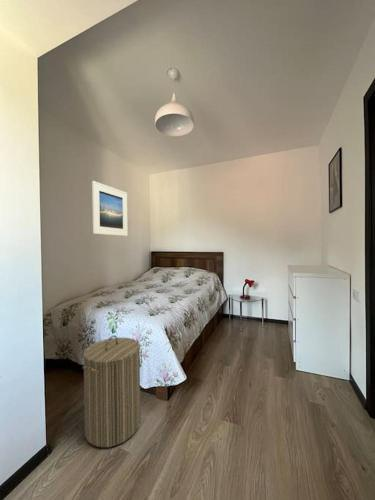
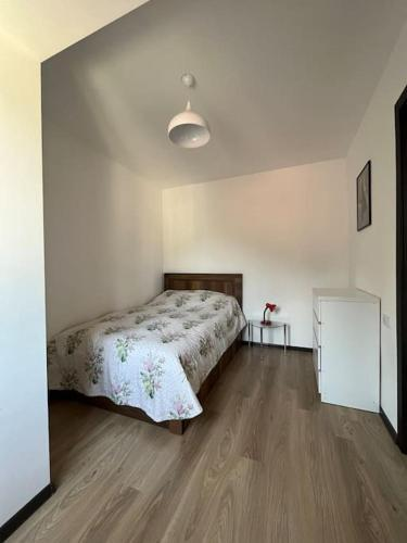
- laundry hamper [81,334,142,448]
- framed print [91,180,129,237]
